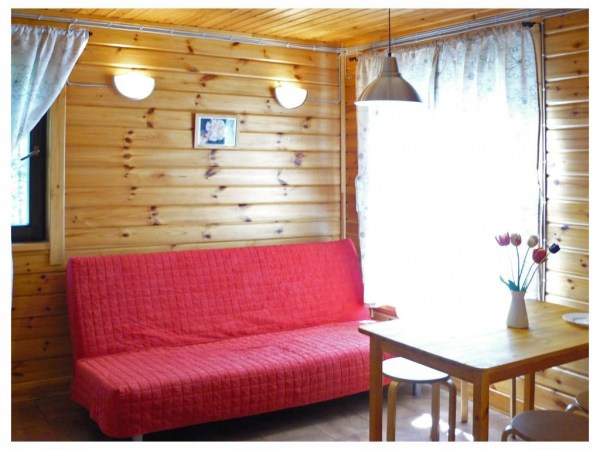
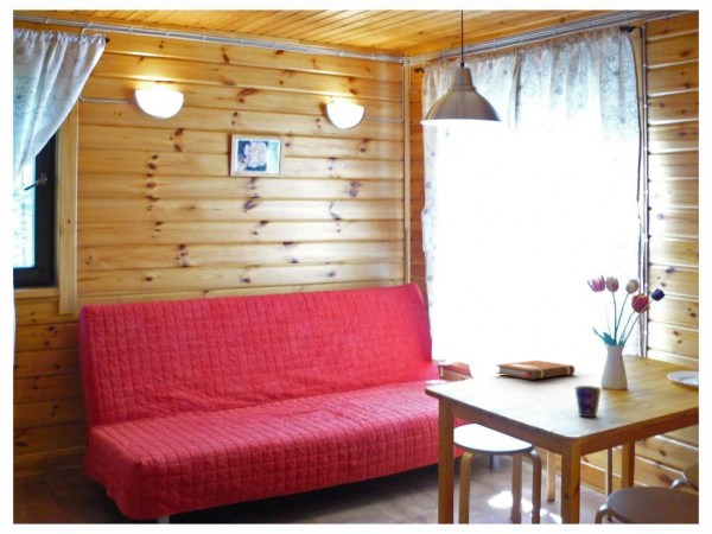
+ notebook [495,360,576,381]
+ cup [574,384,603,419]
